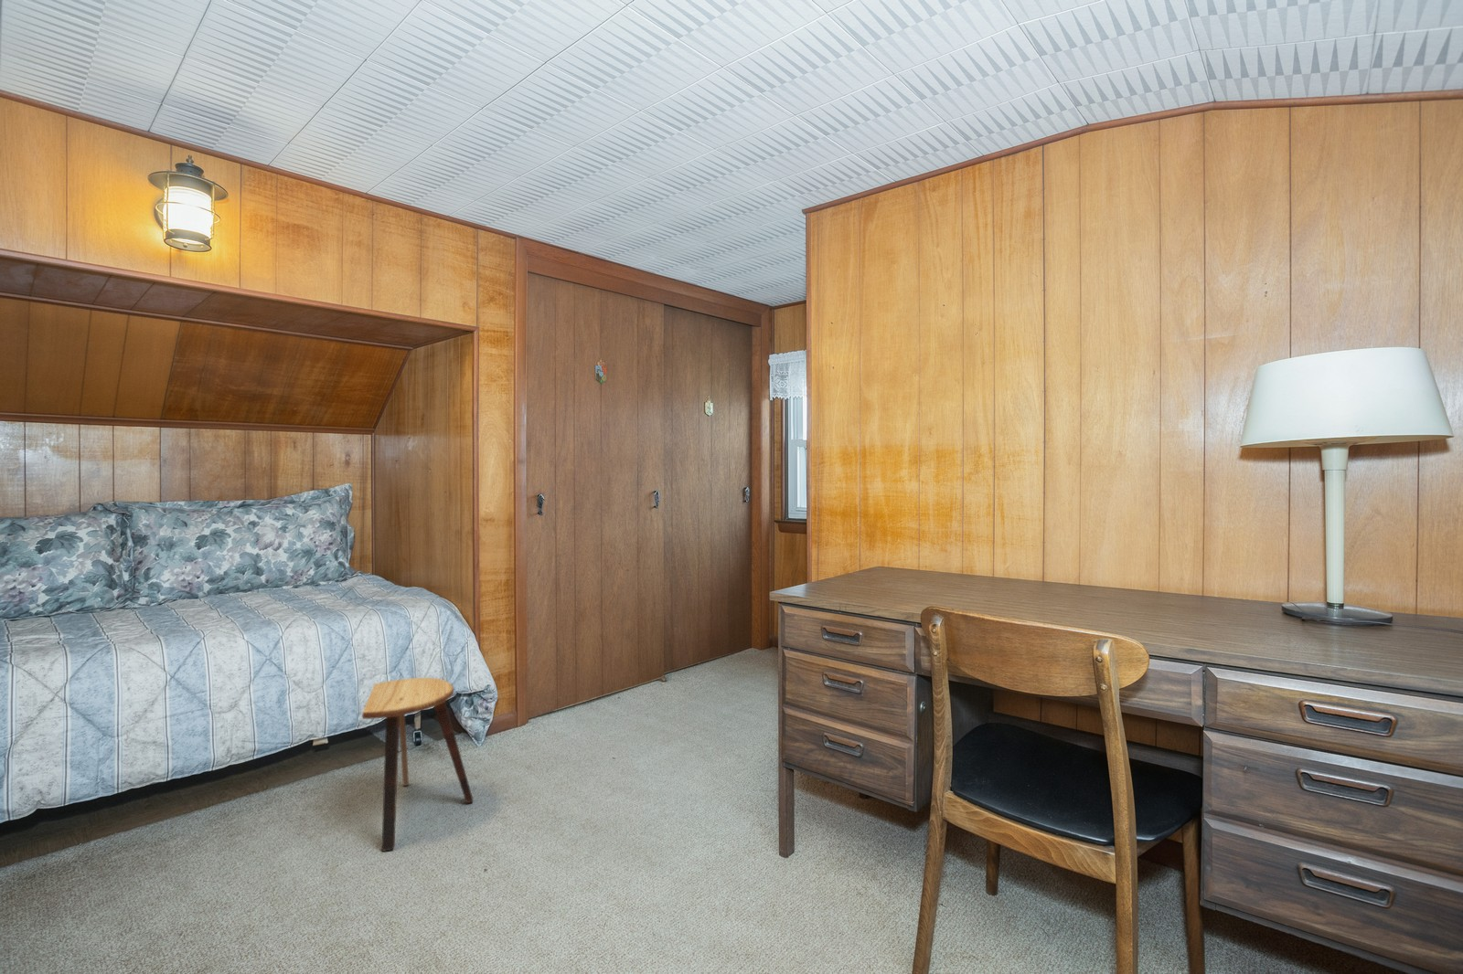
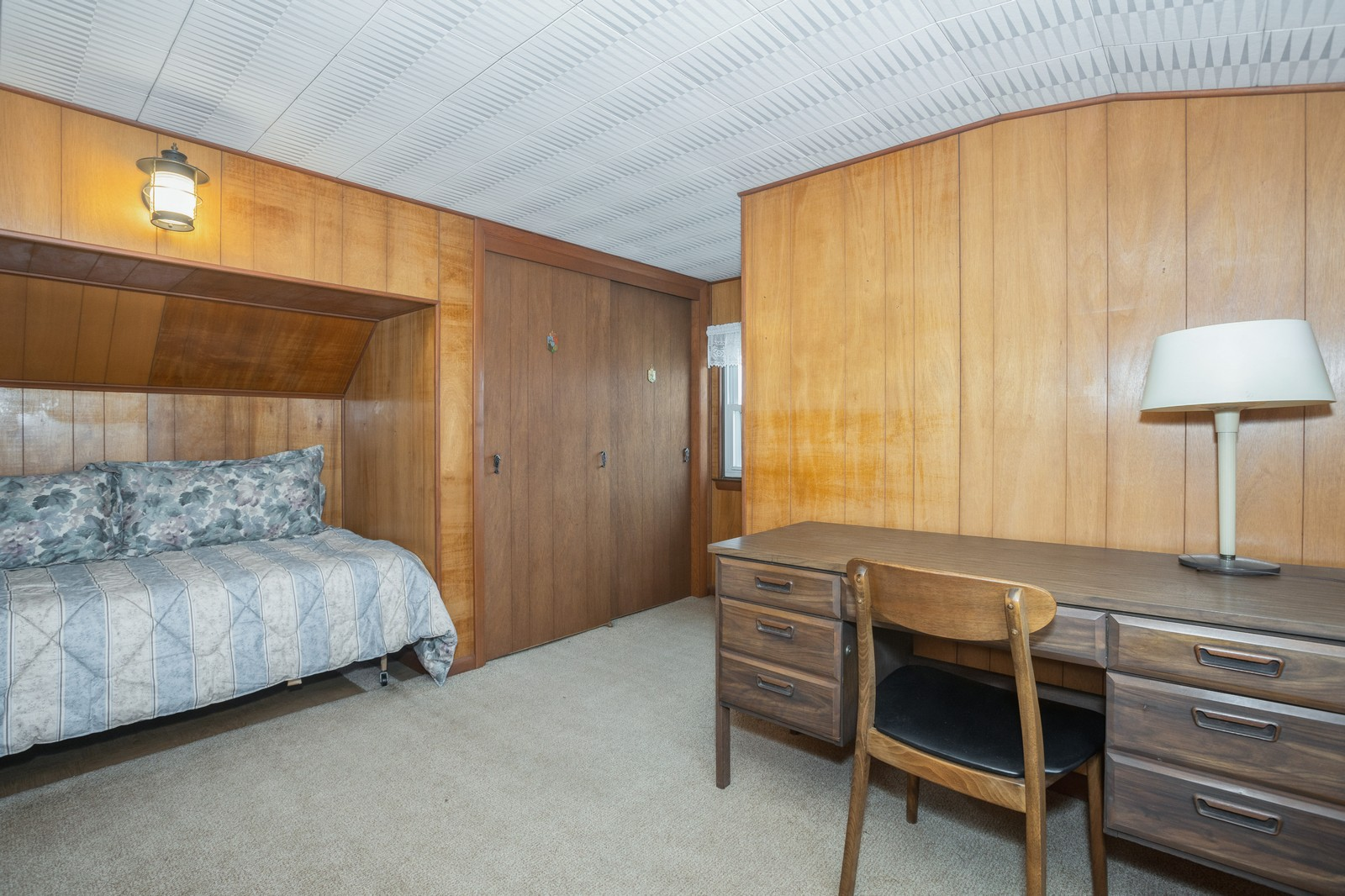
- stool [361,677,473,852]
